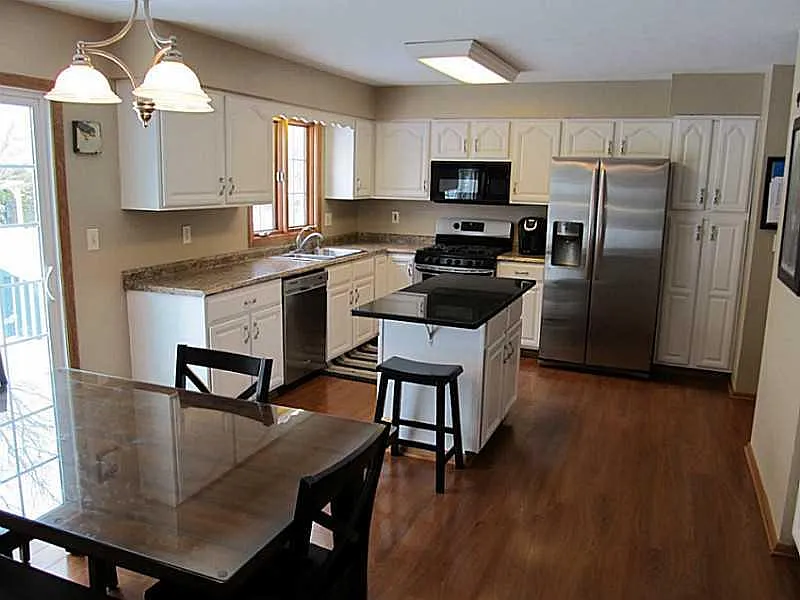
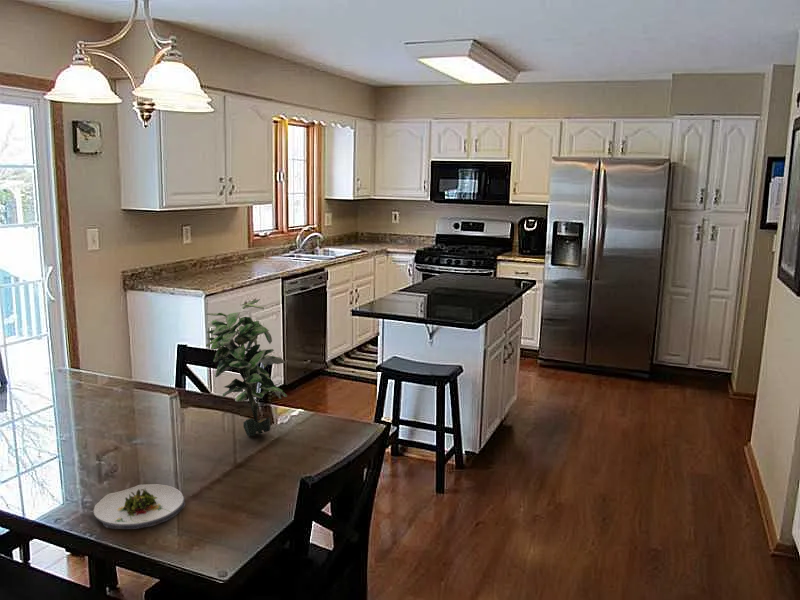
+ potted plant [205,298,288,437]
+ salad plate [92,483,187,530]
